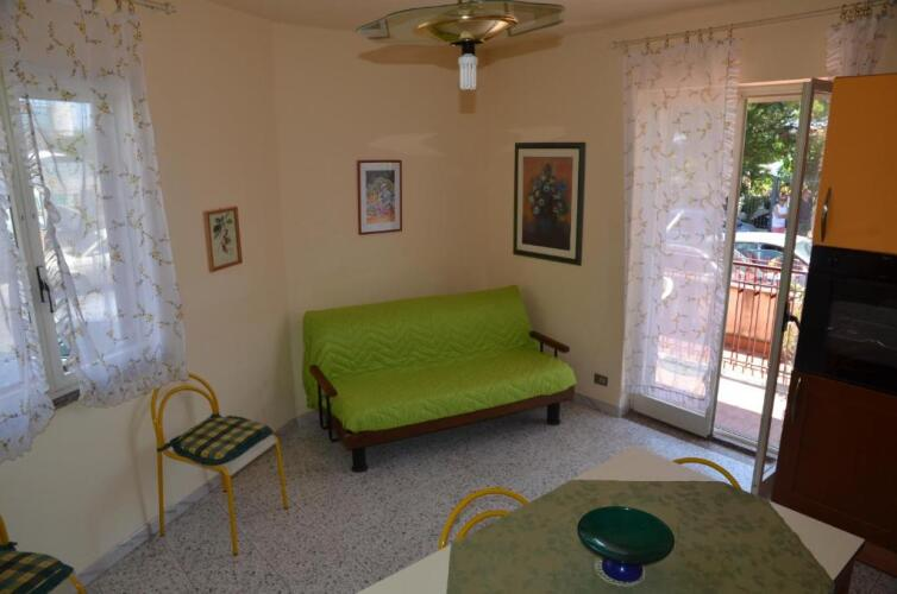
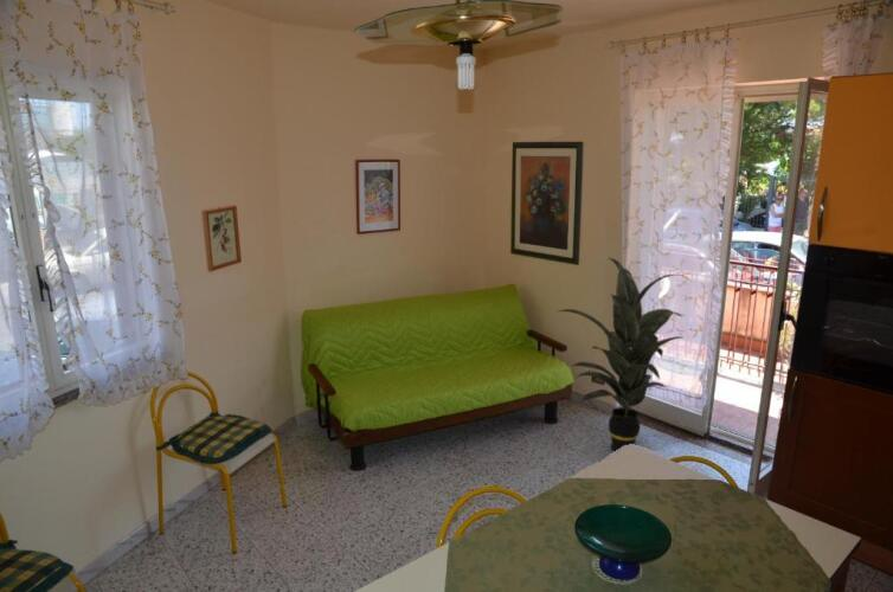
+ indoor plant [558,257,692,452]
